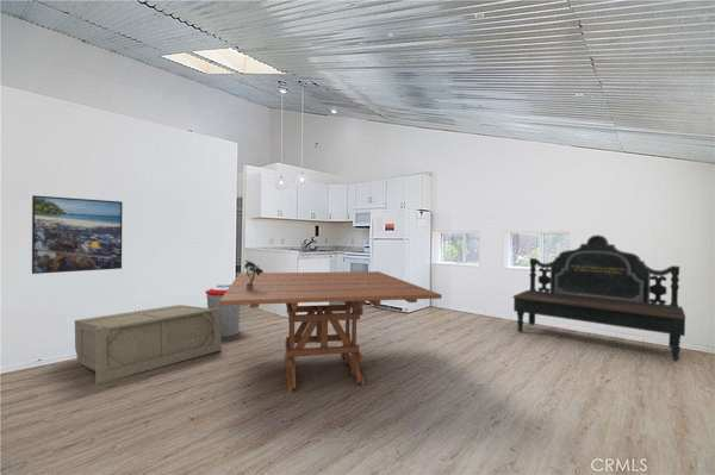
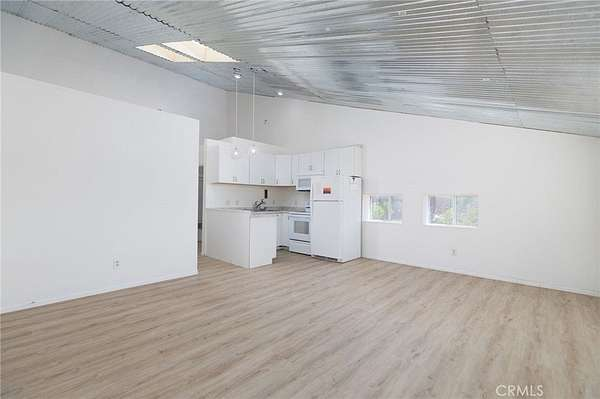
- dining table [219,270,442,394]
- storage cabinet [74,304,223,386]
- bench [512,233,686,362]
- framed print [31,194,124,275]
- trash can [204,283,241,338]
- potted plant [243,258,265,290]
